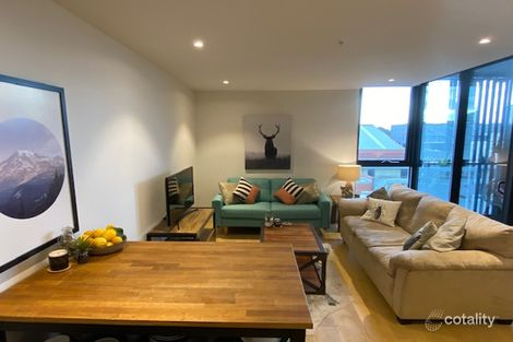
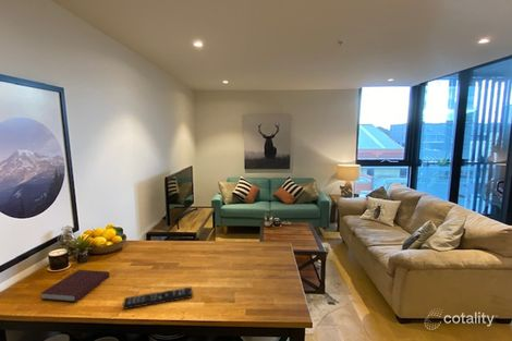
+ remote control [122,285,194,310]
+ notebook [40,269,110,303]
